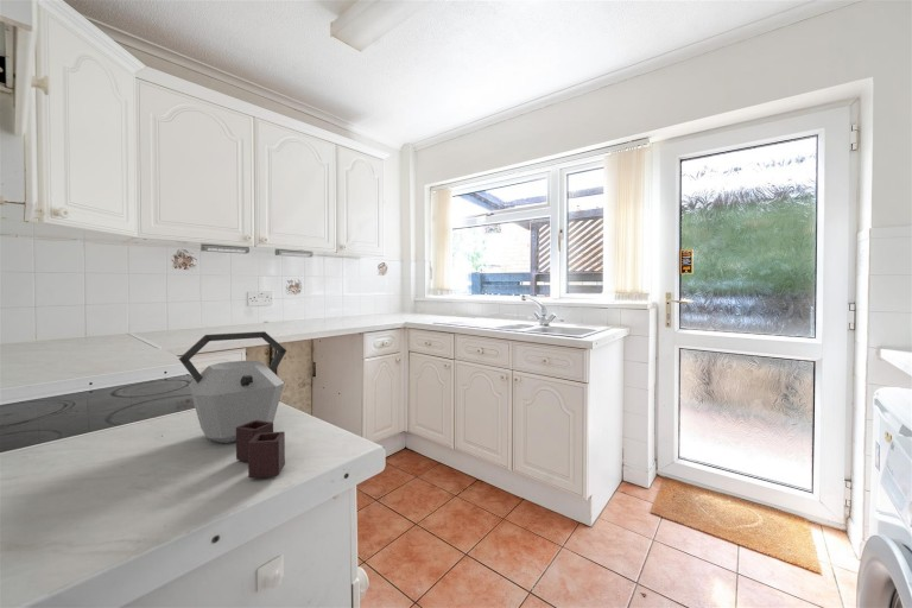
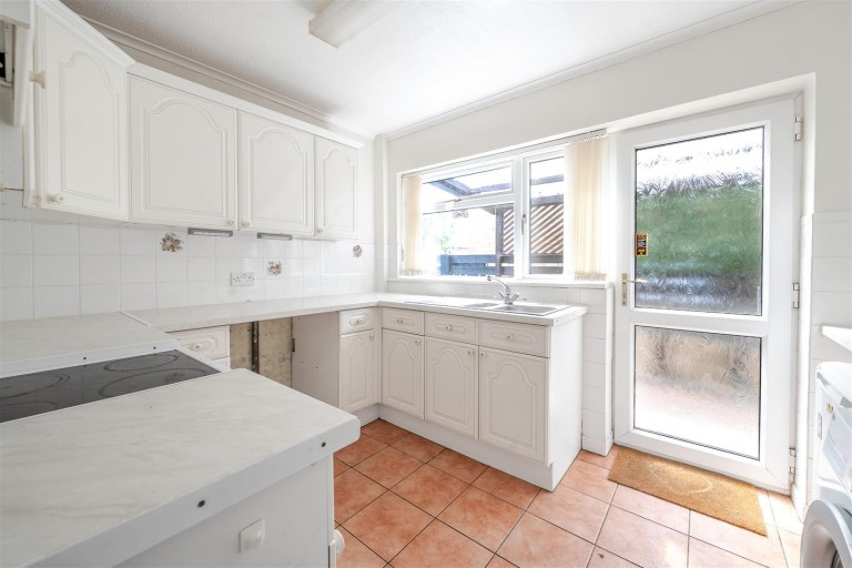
- kettle [178,330,287,479]
